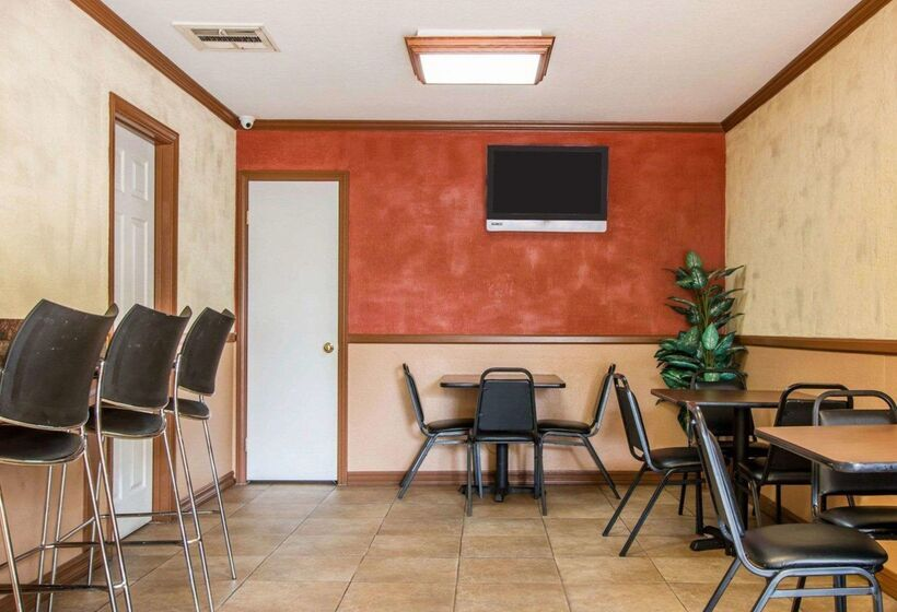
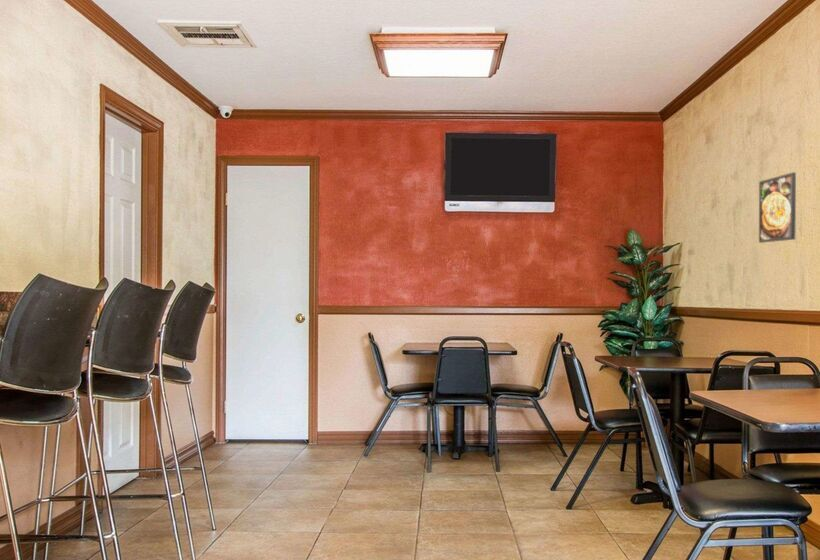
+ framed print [758,171,797,244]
